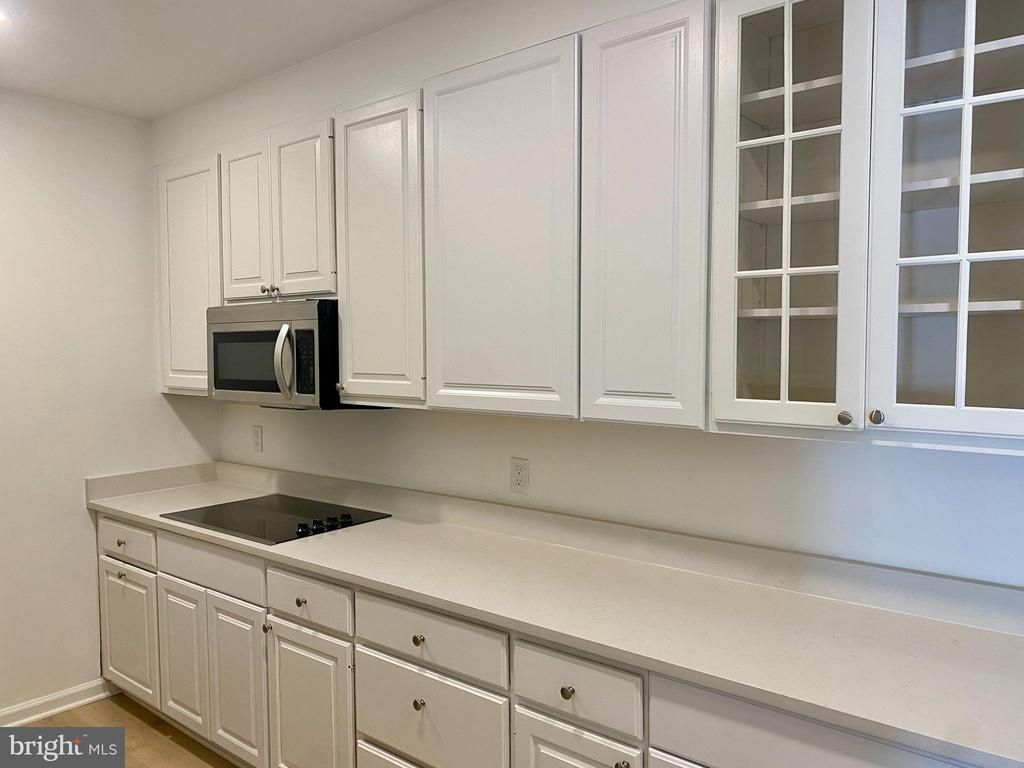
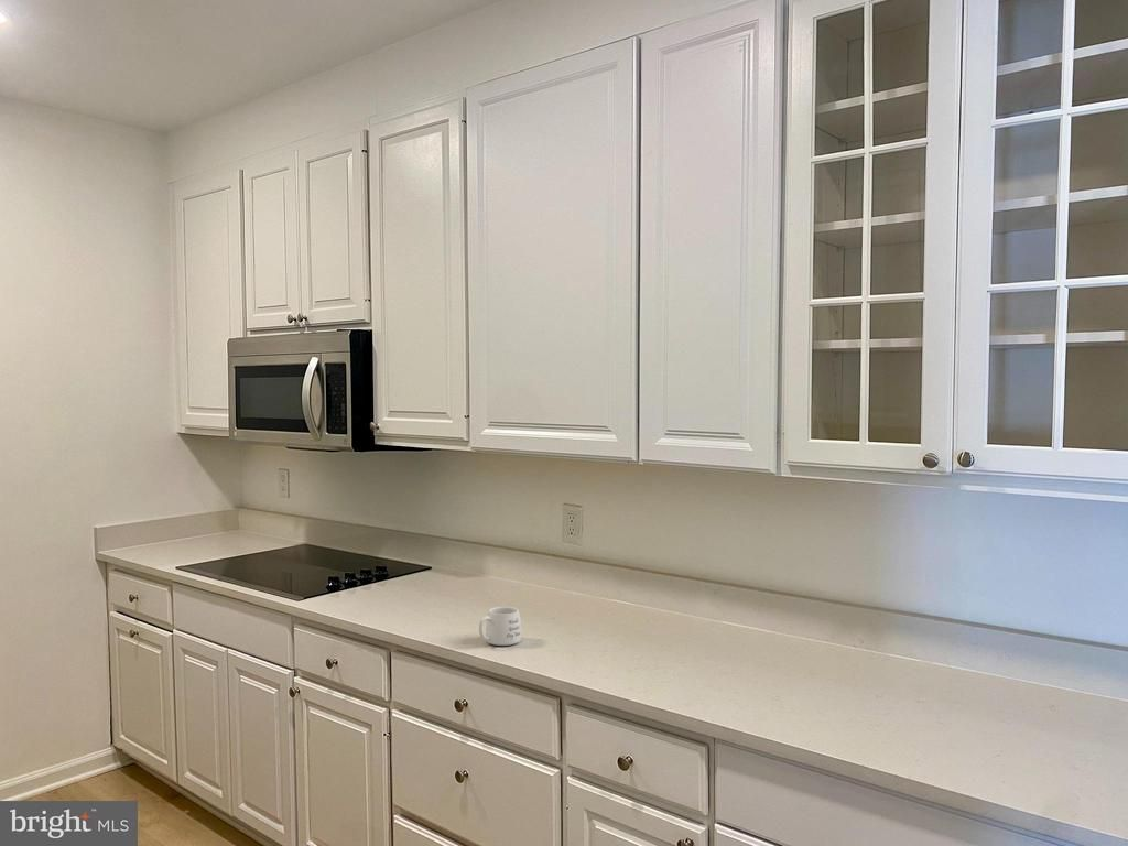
+ mug [478,606,522,647]
